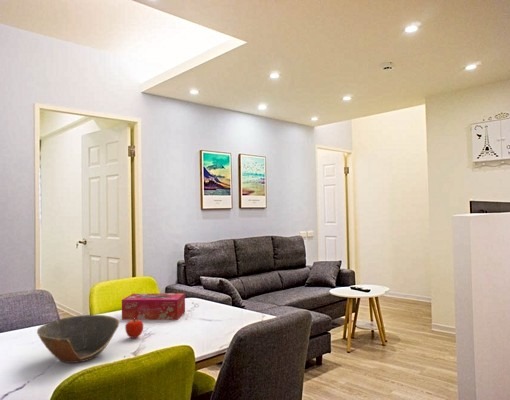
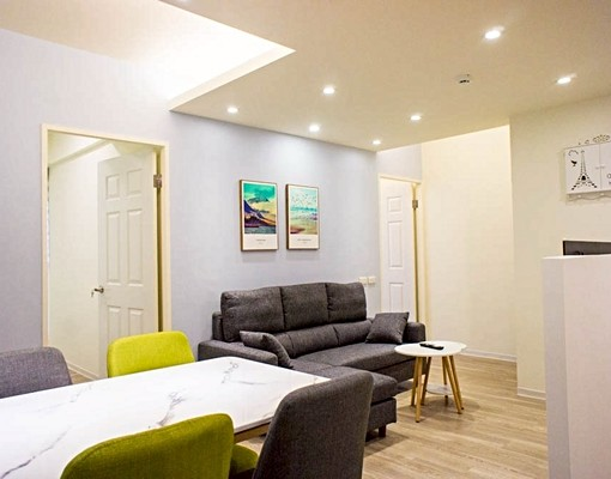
- tissue box [121,292,186,321]
- fruit [124,318,144,339]
- bowl [36,314,120,364]
